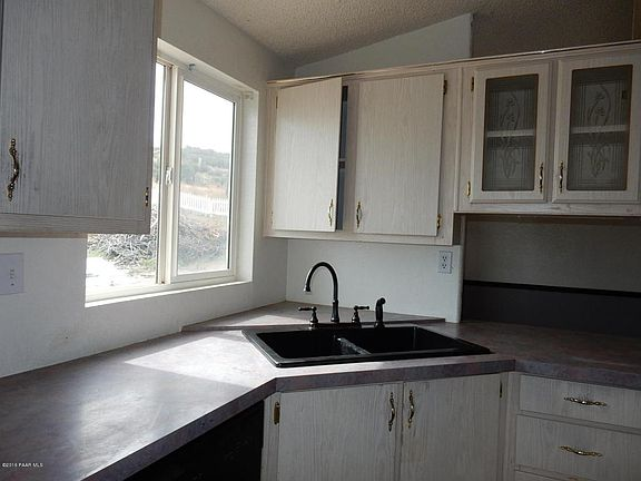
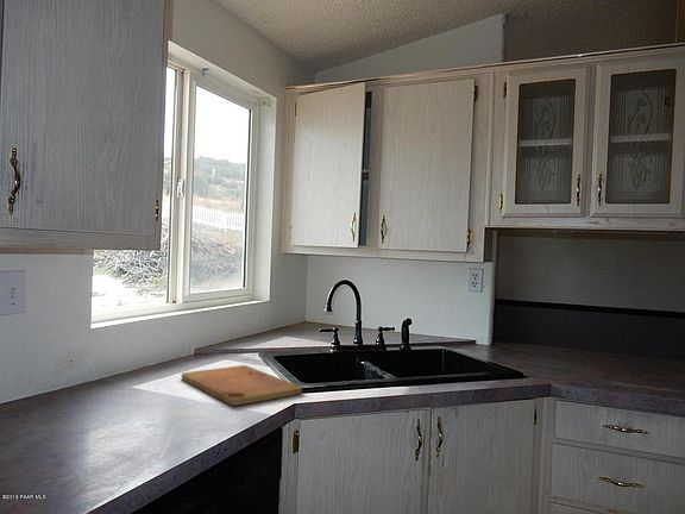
+ cutting board [181,364,303,407]
